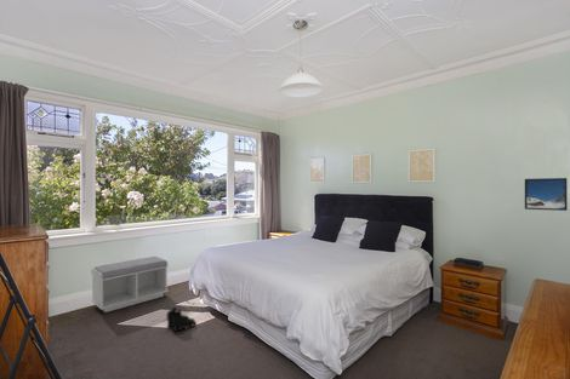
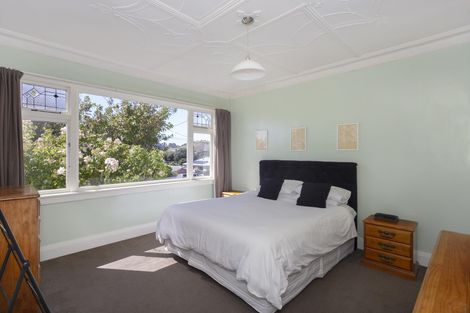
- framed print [524,177,569,212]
- bench [90,255,169,314]
- boots [165,306,196,333]
